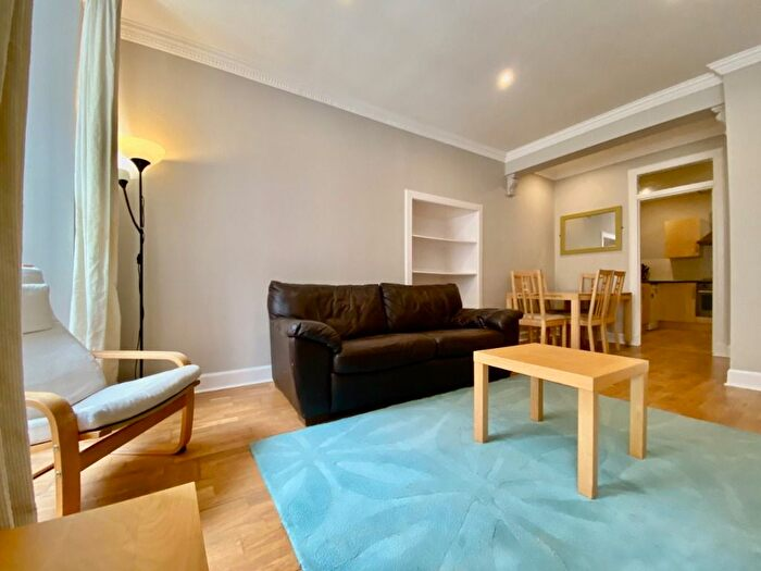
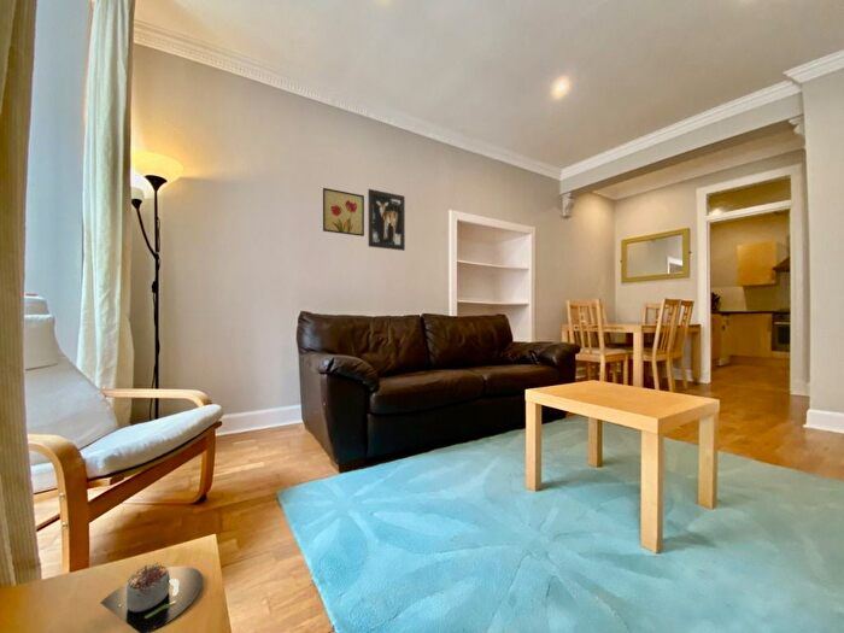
+ wall art [367,188,406,252]
+ candle [99,561,204,633]
+ wall art [322,187,365,238]
